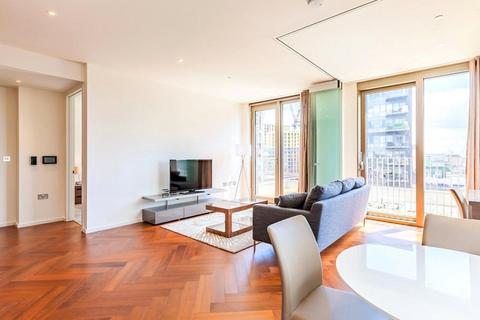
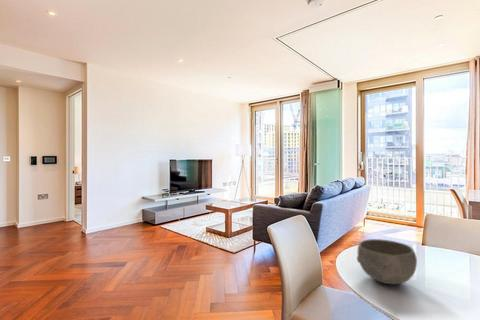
+ bowl [356,238,418,286]
